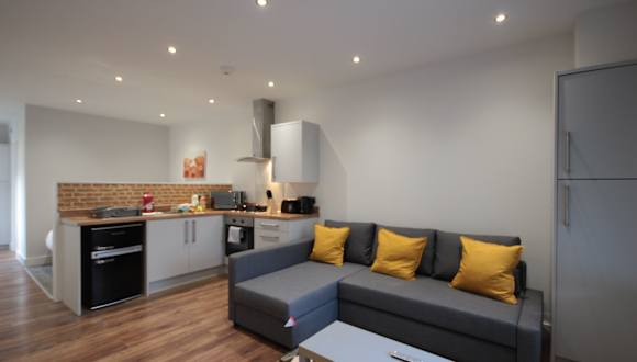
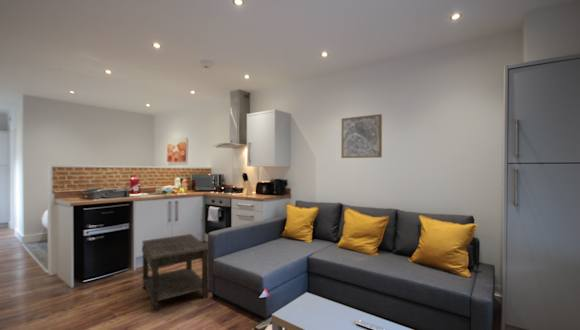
+ side table [141,233,209,314]
+ wall art [340,113,383,159]
